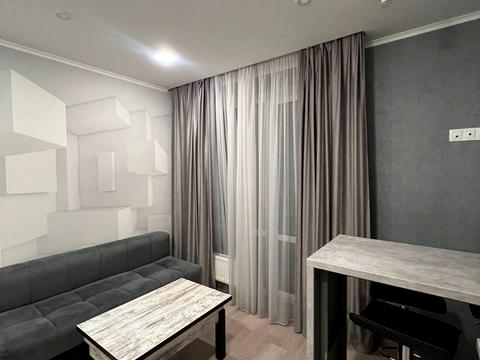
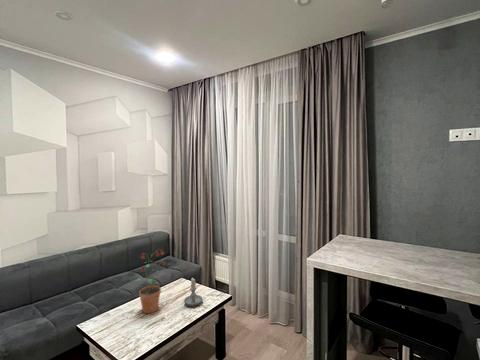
+ candle [183,277,203,307]
+ potted plant [134,248,168,314]
